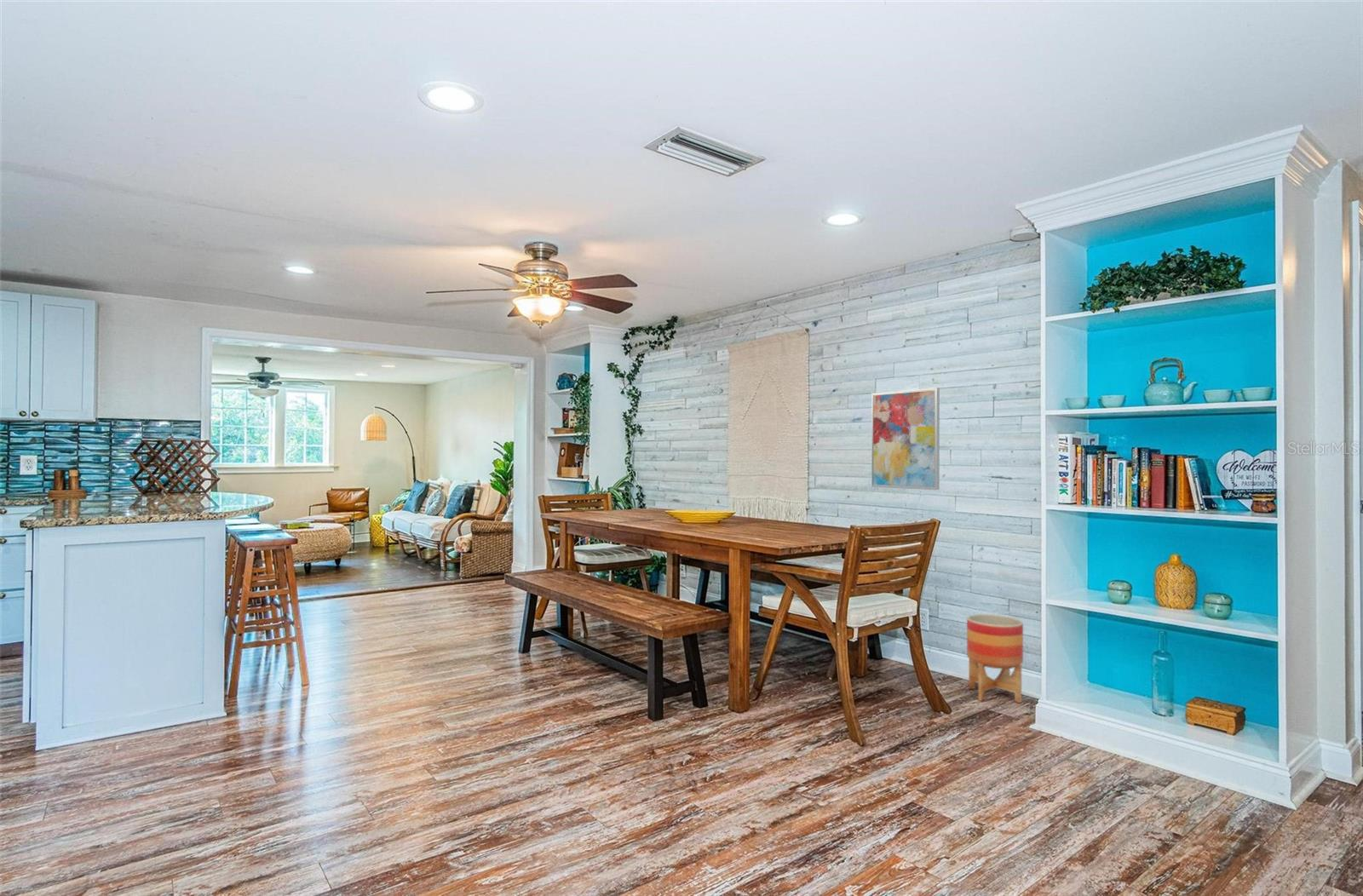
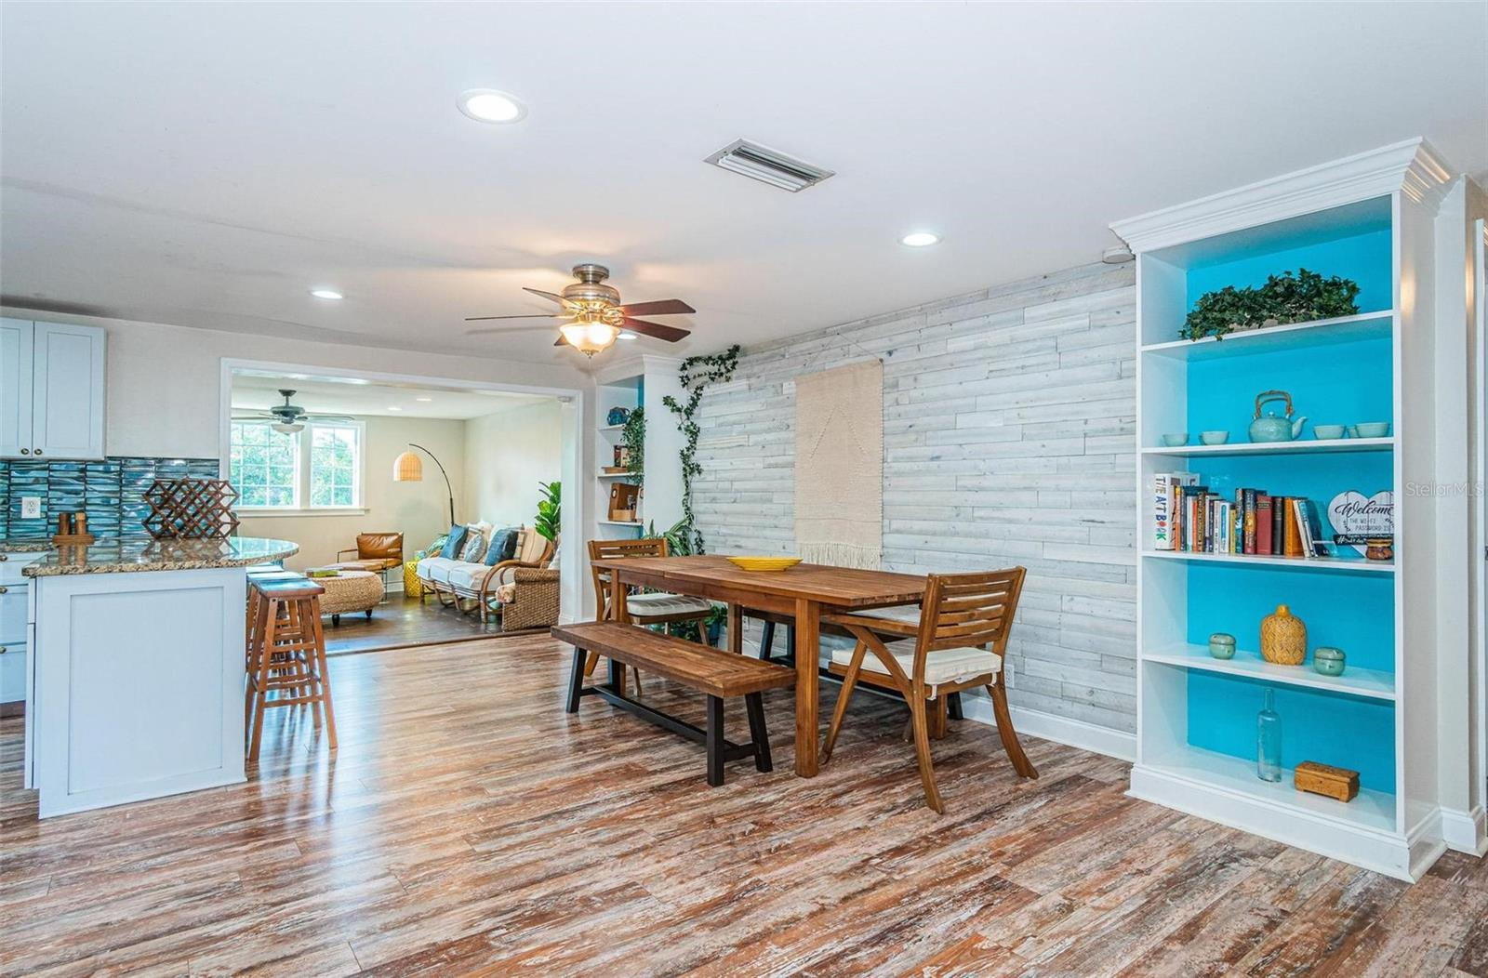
- wall art [871,387,940,491]
- planter [966,613,1024,704]
